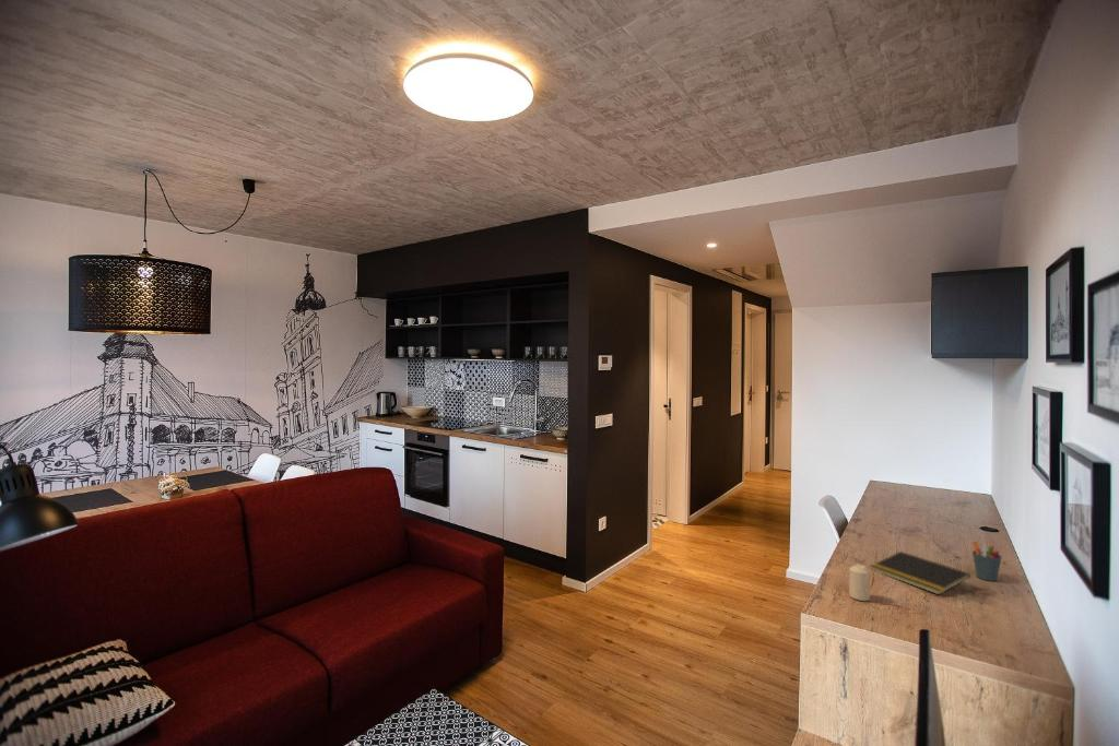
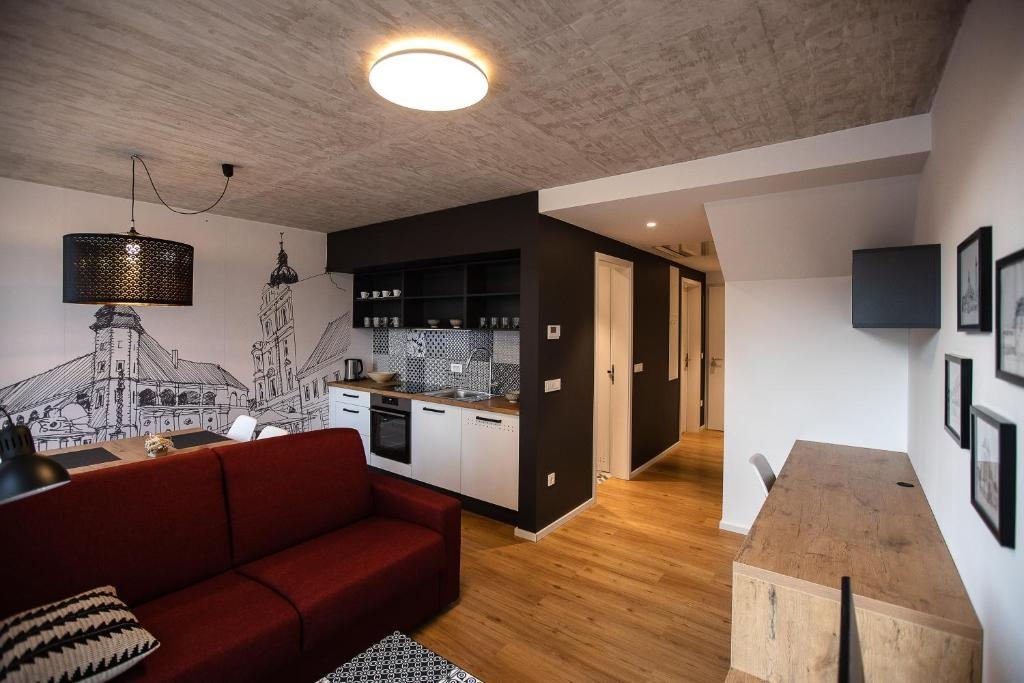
- notepad [870,550,971,596]
- pen holder [971,541,1003,582]
- candle [848,563,871,602]
